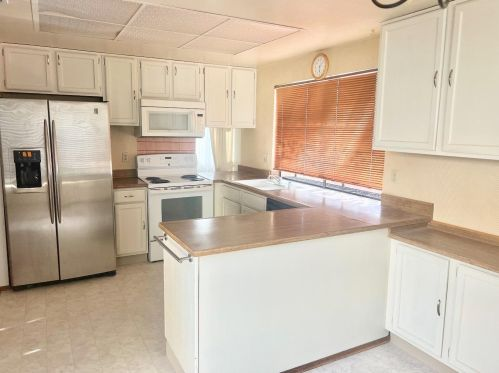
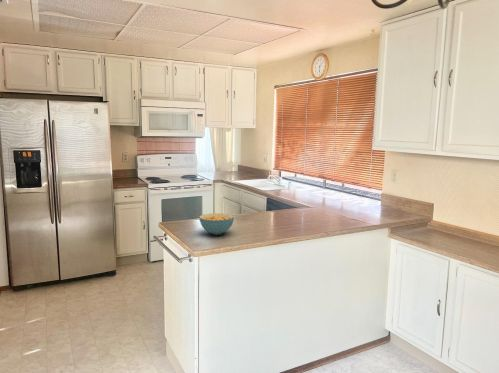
+ cereal bowl [198,212,235,236]
